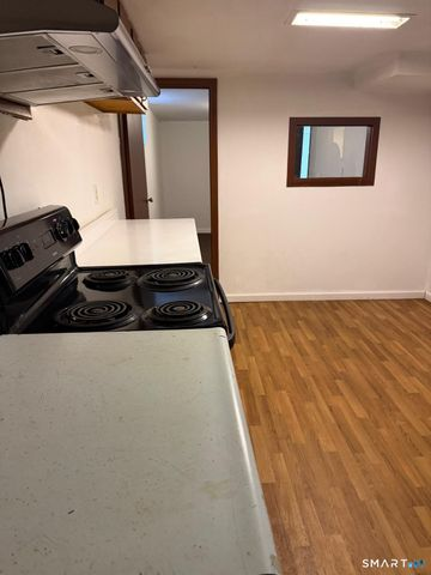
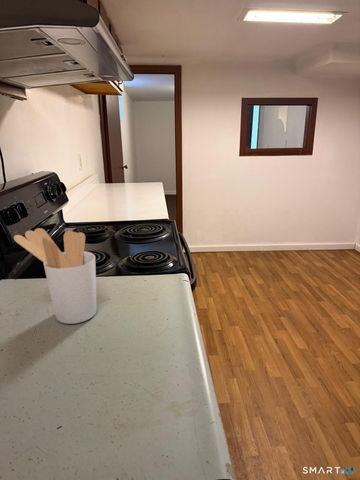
+ utensil holder [13,227,98,325]
